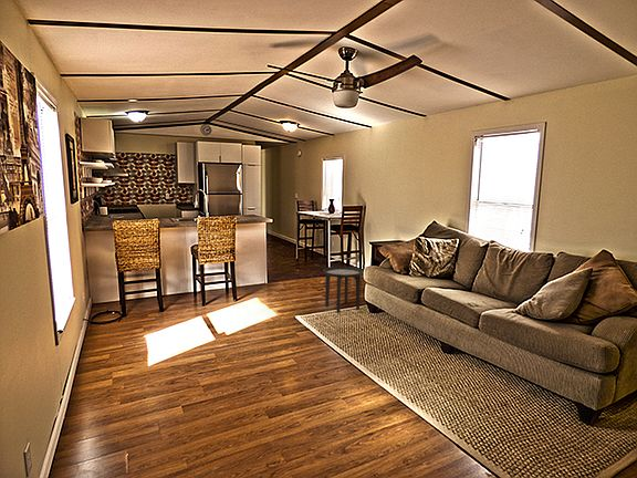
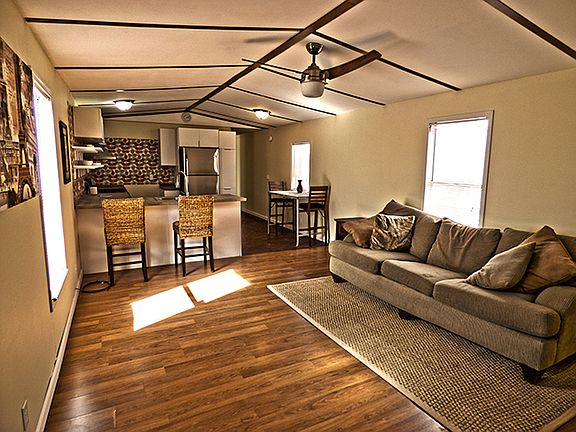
- side table [322,266,364,314]
